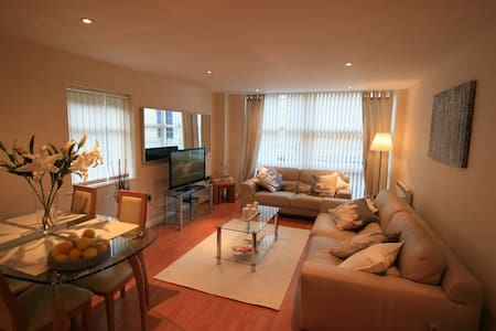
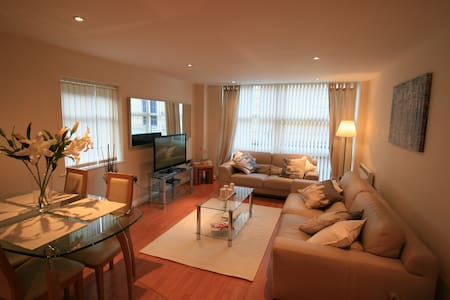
- fruit bowl [45,227,112,271]
